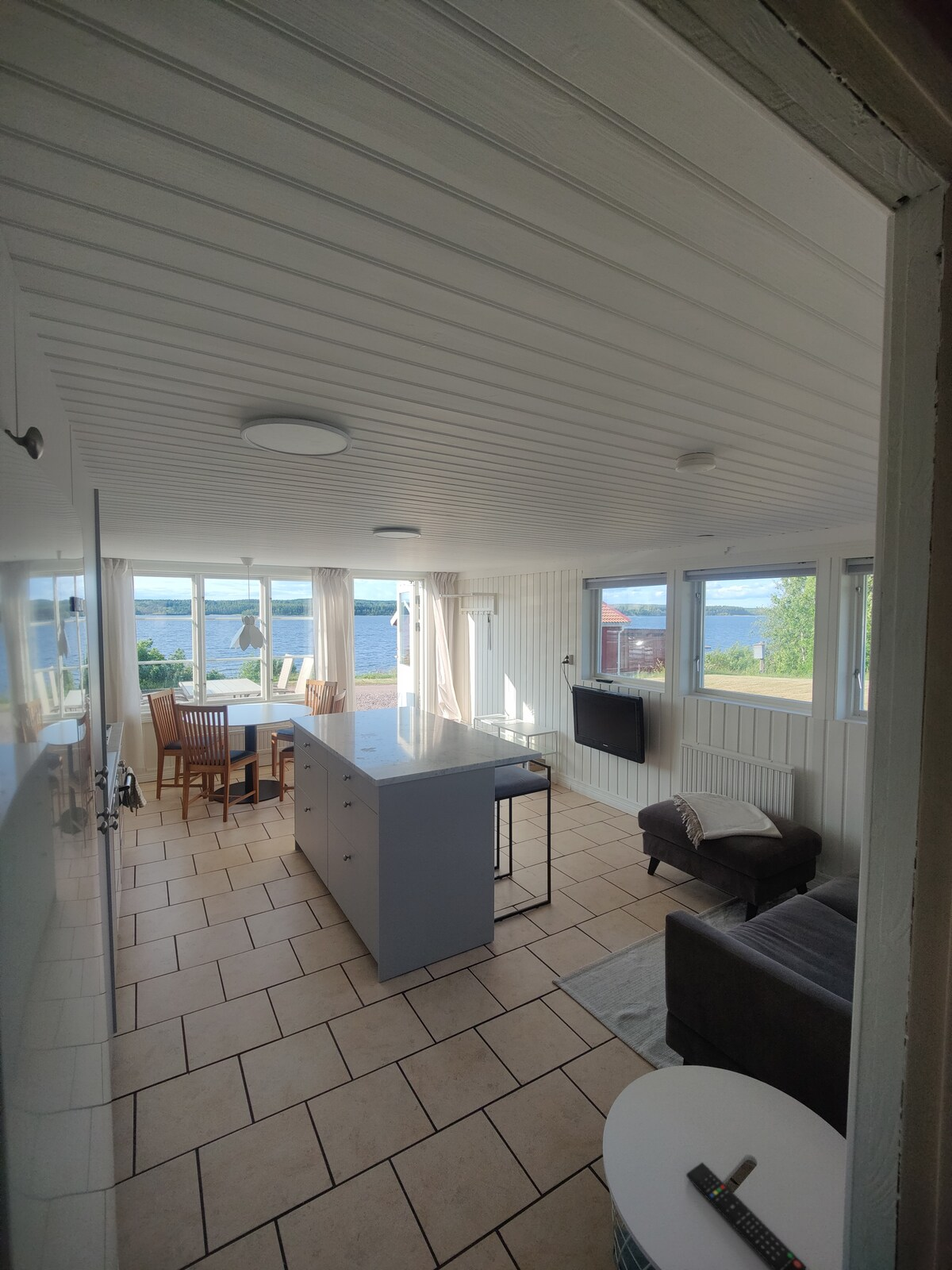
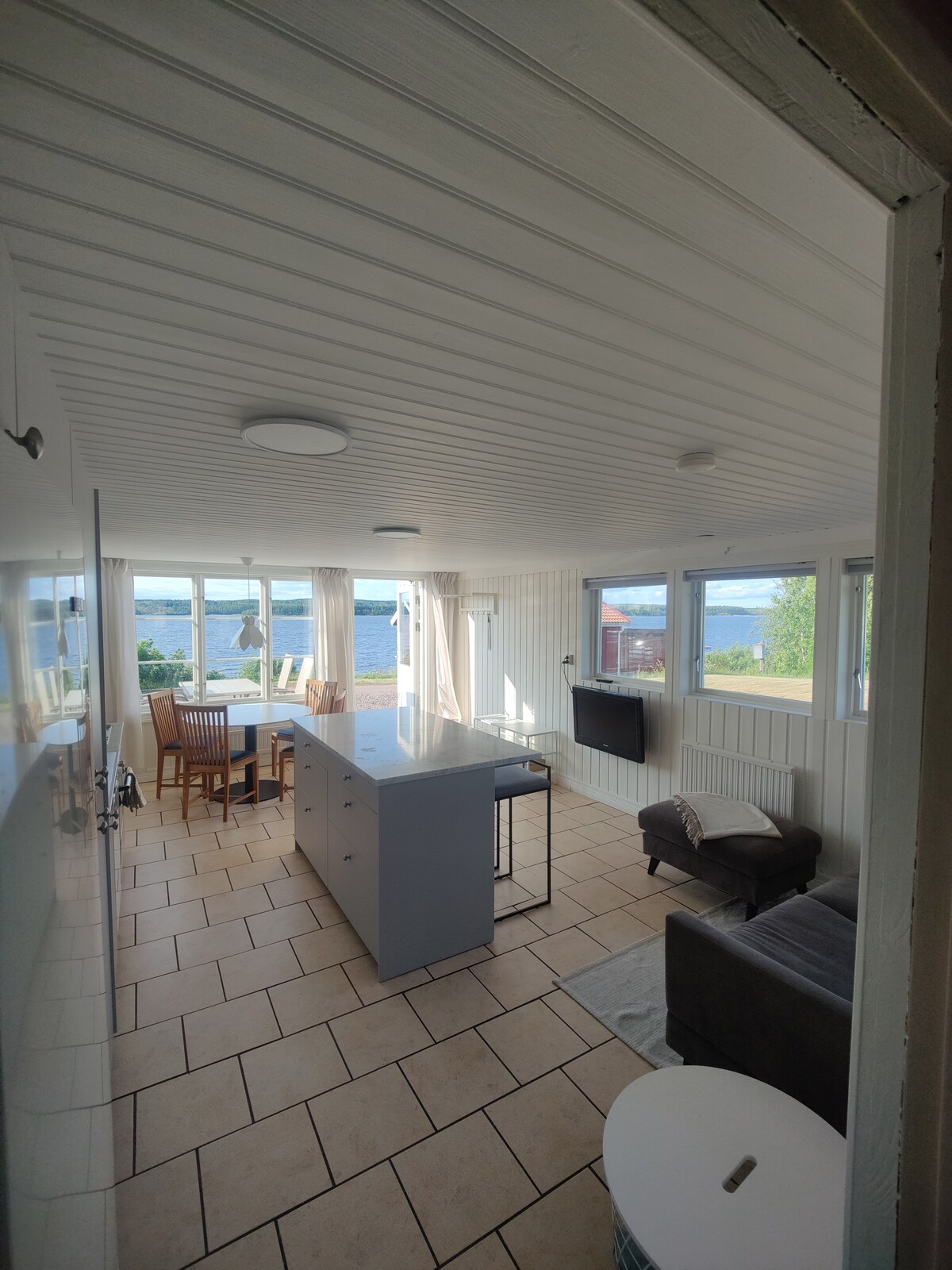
- remote control [685,1161,807,1270]
